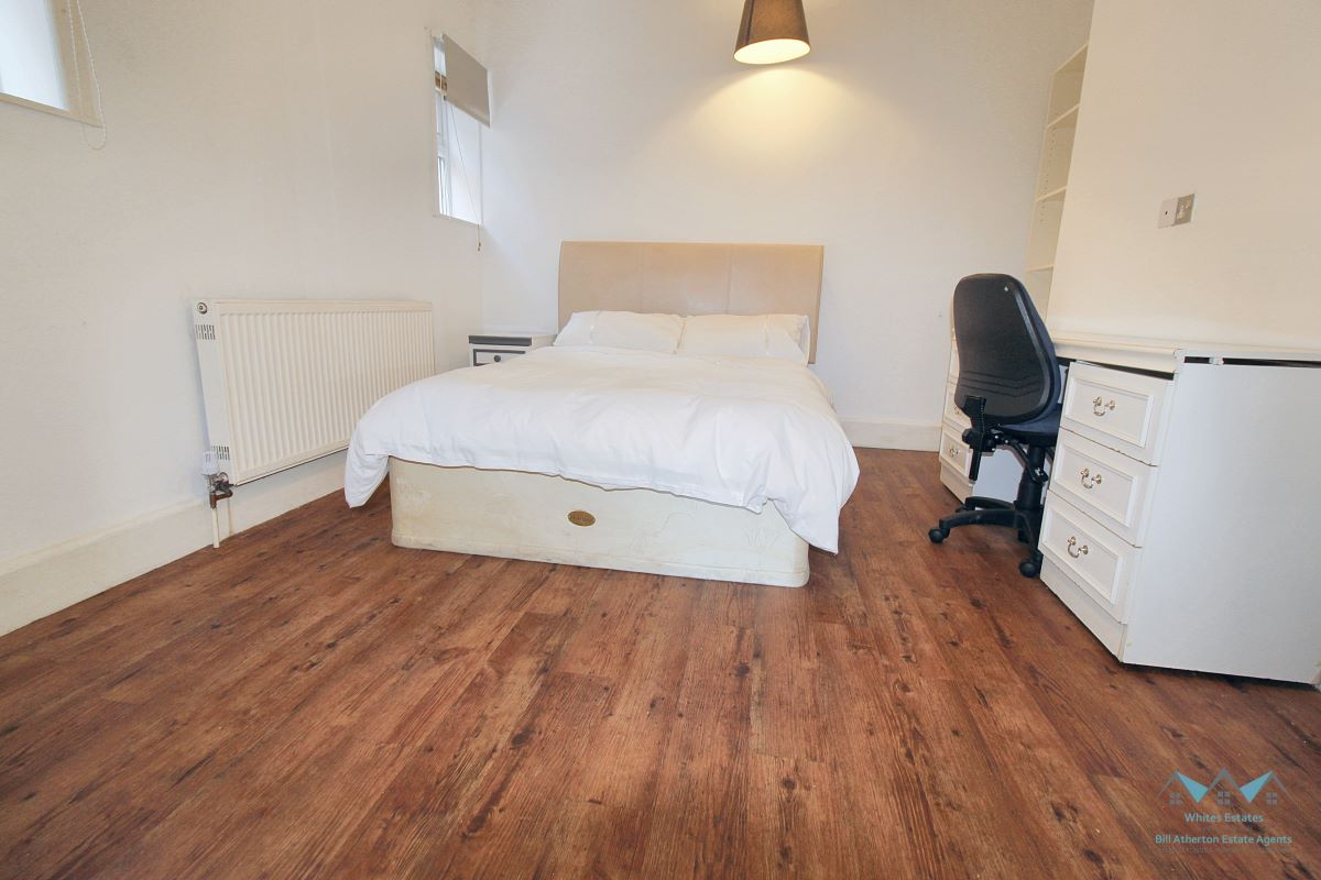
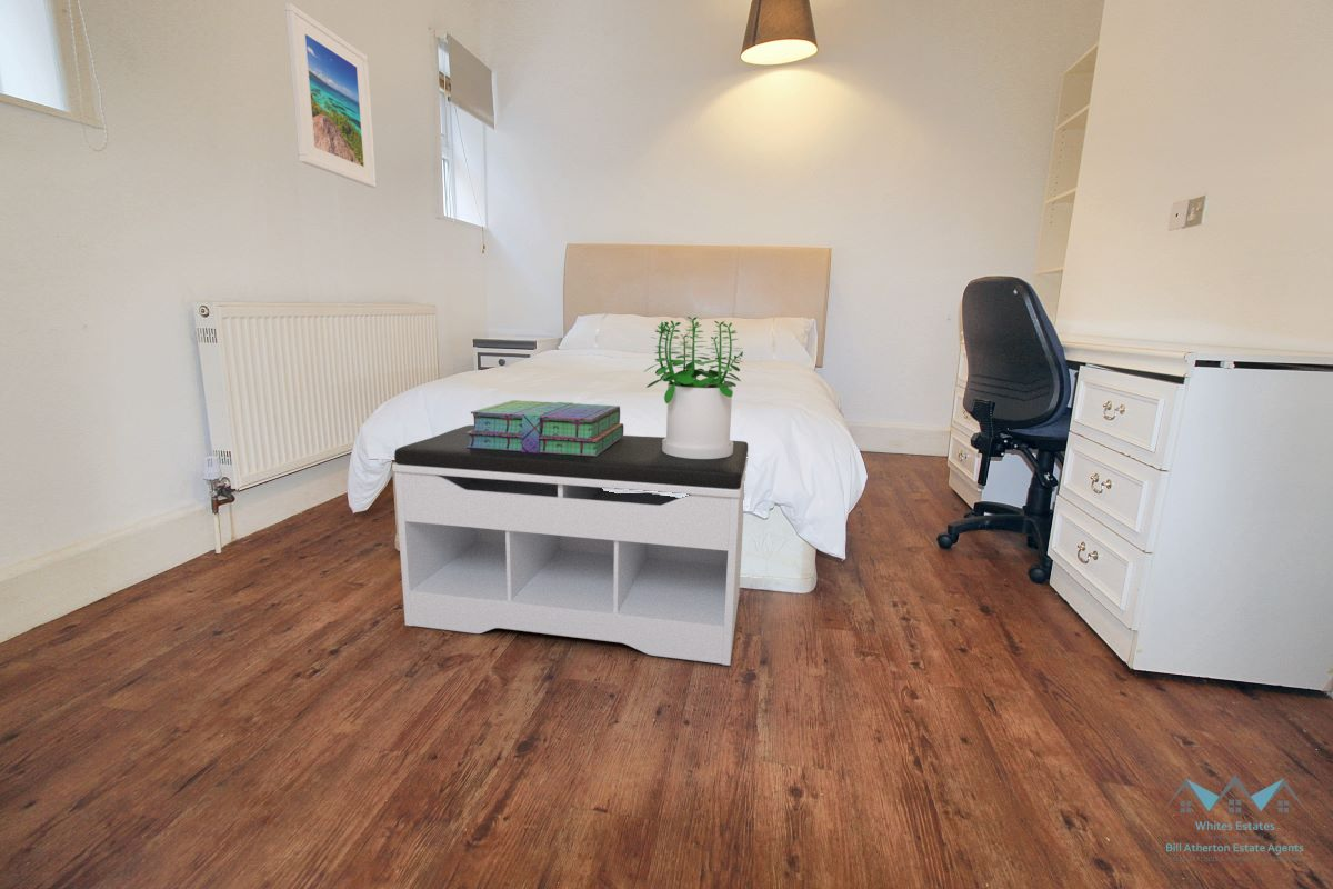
+ potted plant [644,316,744,459]
+ bench [391,424,749,667]
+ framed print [283,2,377,189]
+ stack of books [467,399,624,457]
